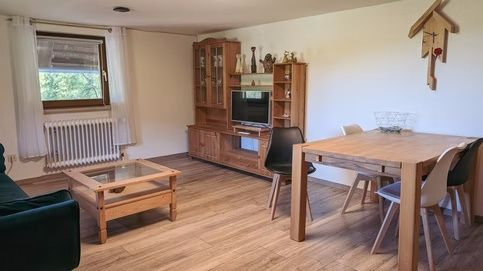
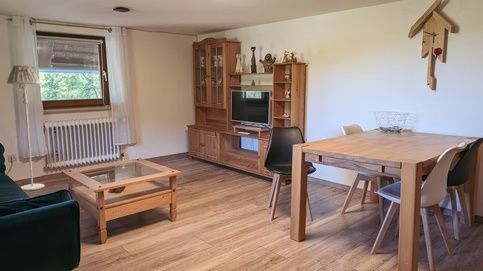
+ floor lamp [6,65,45,191]
